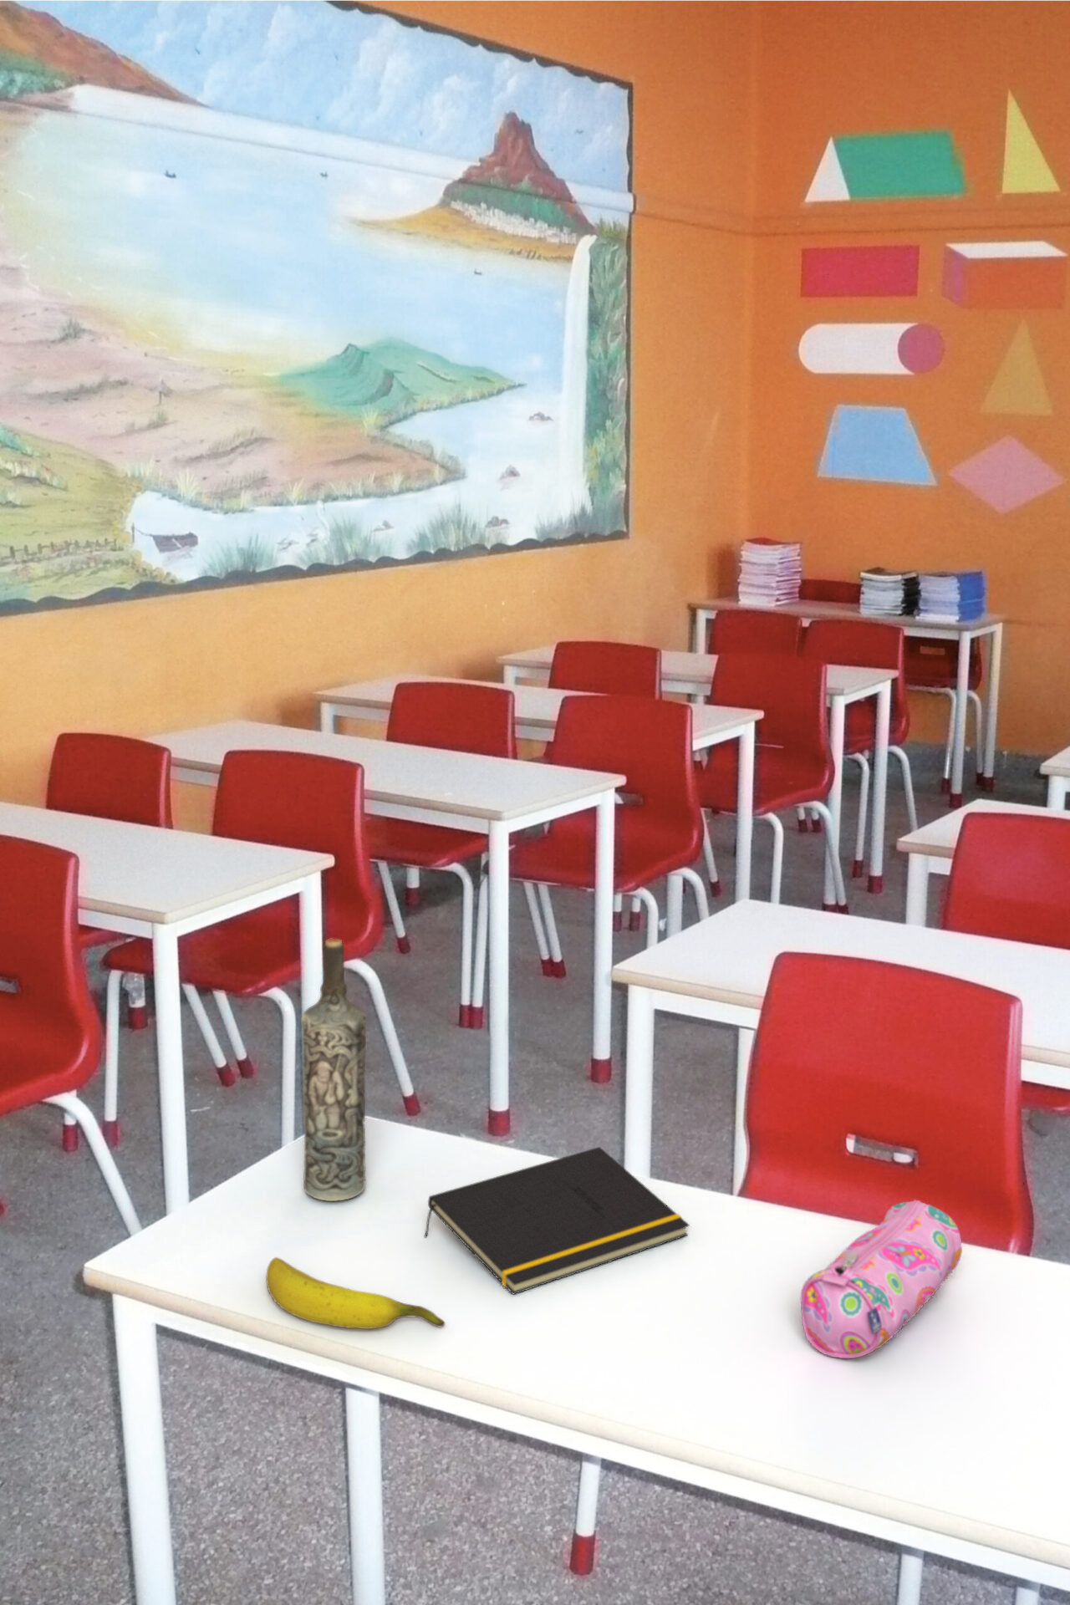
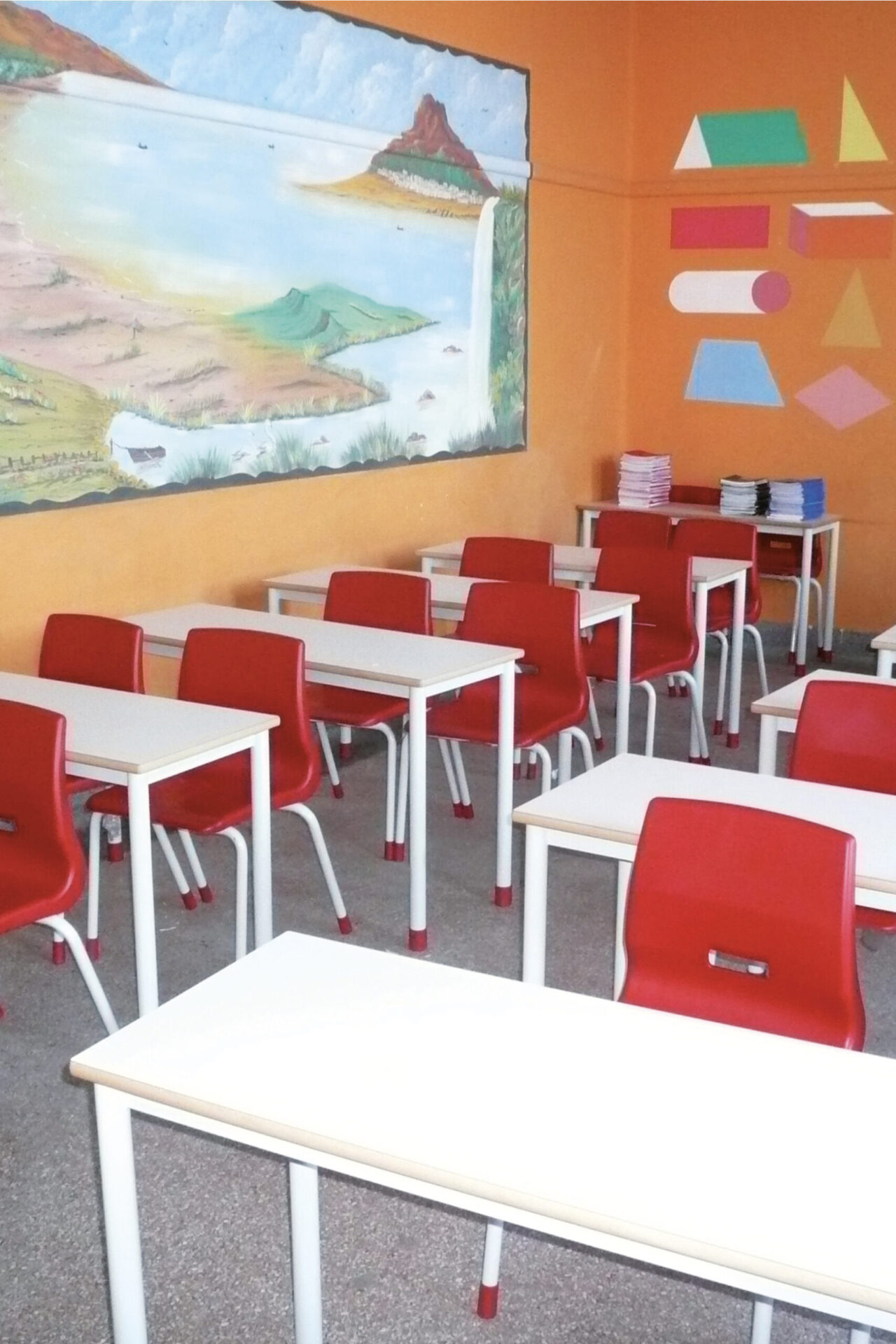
- bottle [300,937,367,1203]
- pencil case [800,1200,963,1359]
- banana [265,1256,445,1330]
- notepad [423,1146,690,1296]
